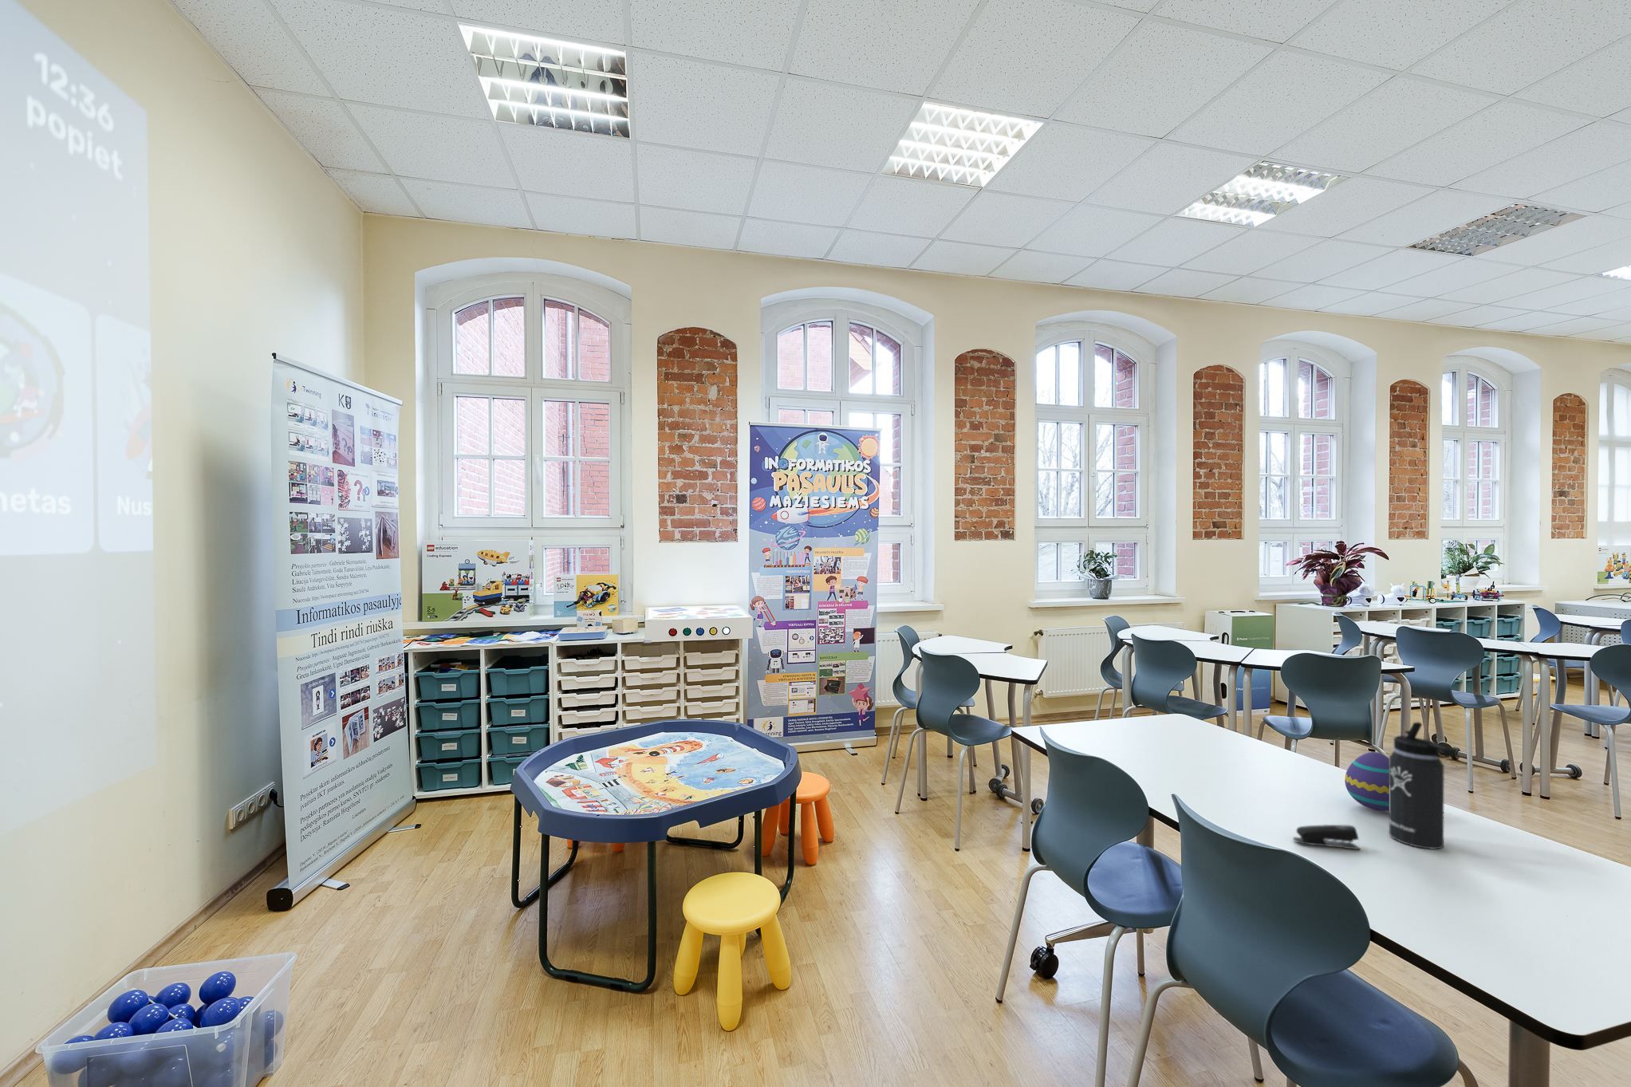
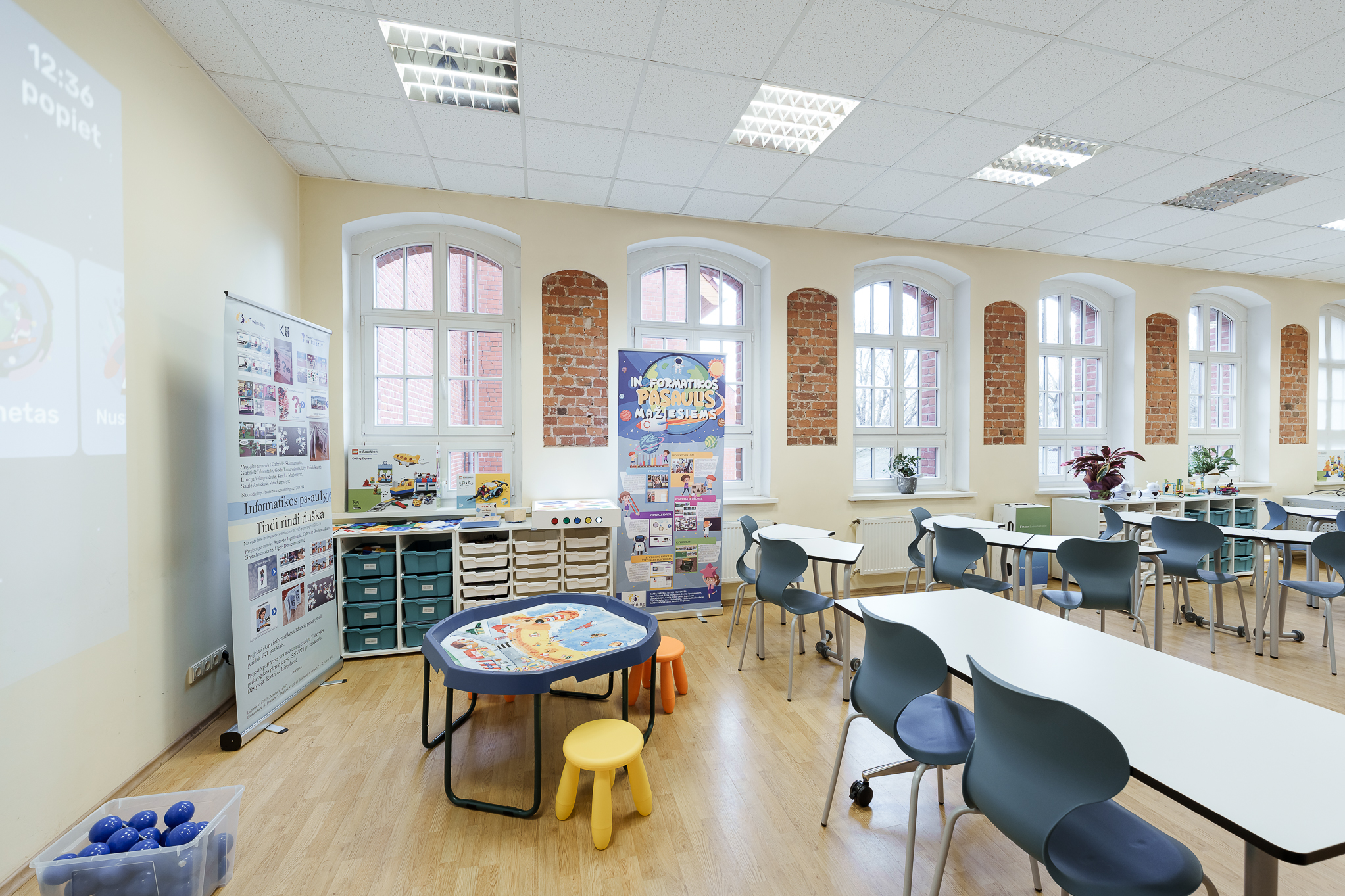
- stapler [1291,824,1361,850]
- thermos bottle [1388,721,1453,850]
- decorative egg [1344,751,1390,812]
